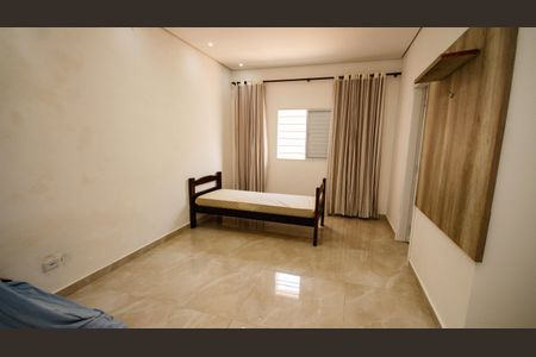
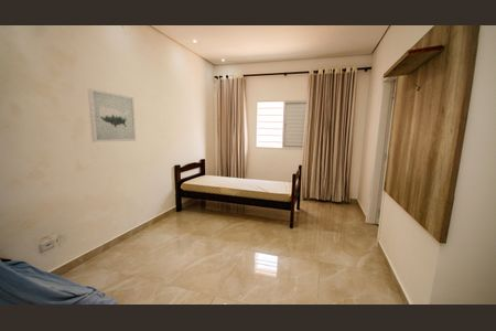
+ wall art [87,87,137,143]
